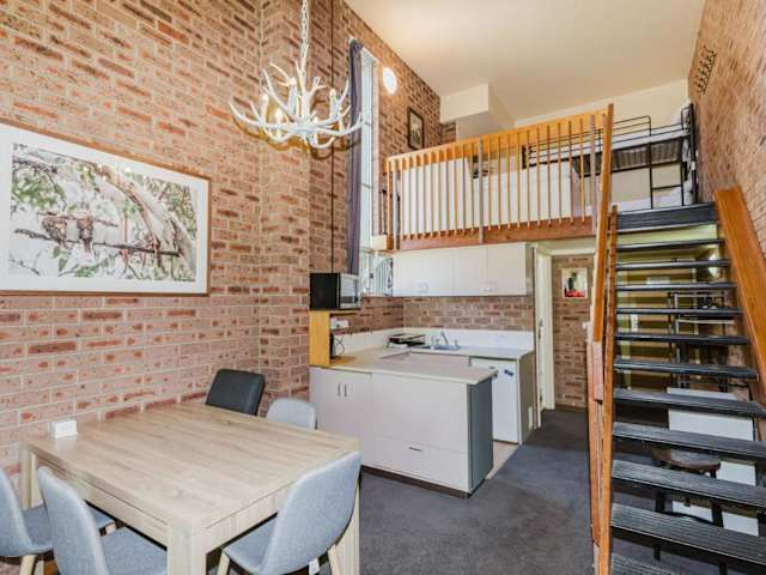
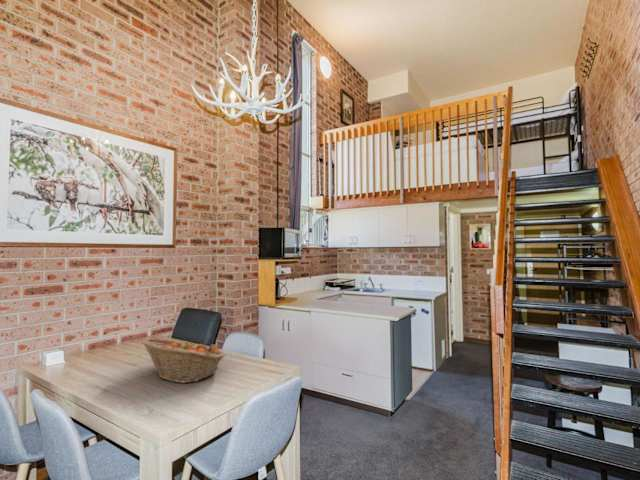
+ fruit basket [140,337,226,384]
